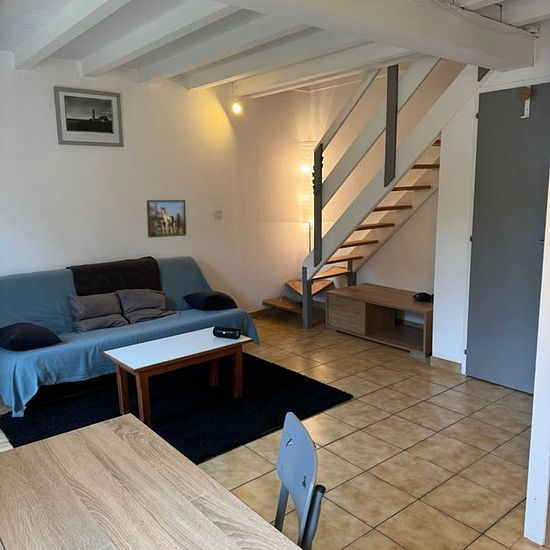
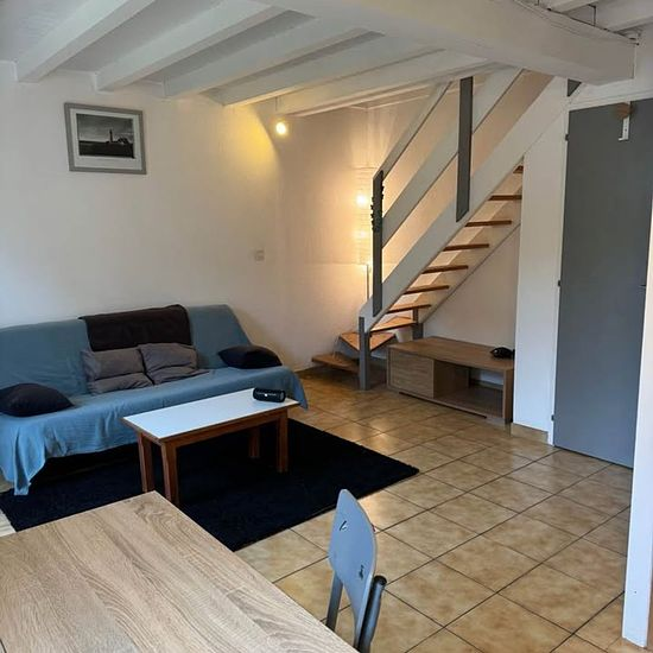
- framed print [146,199,187,239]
